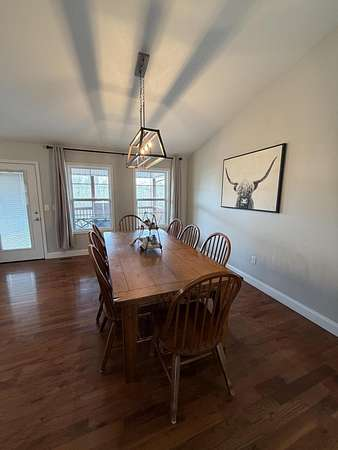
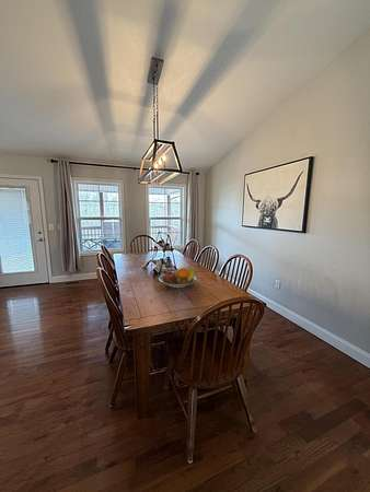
+ fruit bowl [158,266,198,289]
